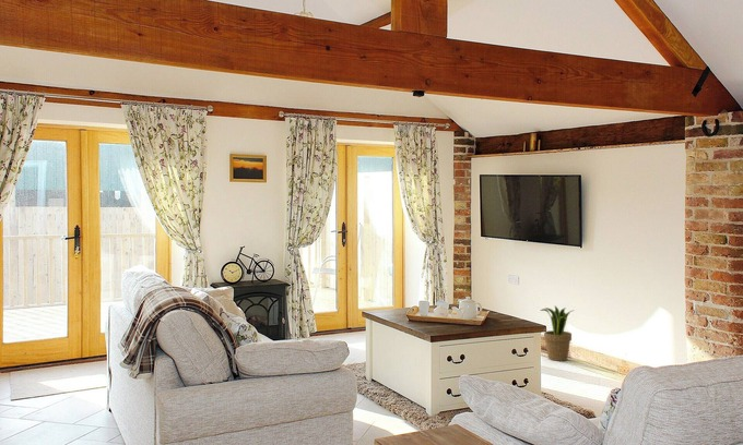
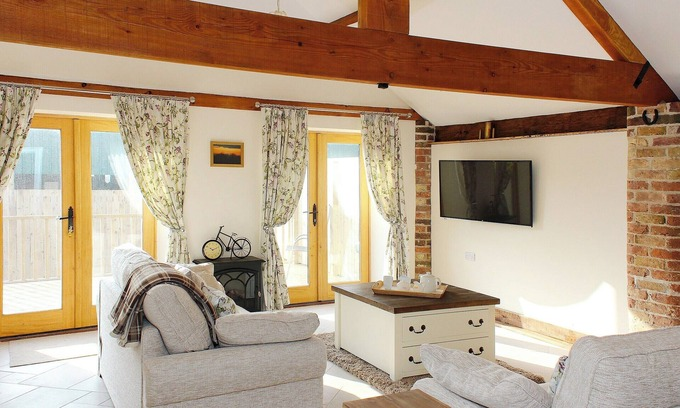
- potted plant [539,305,576,362]
